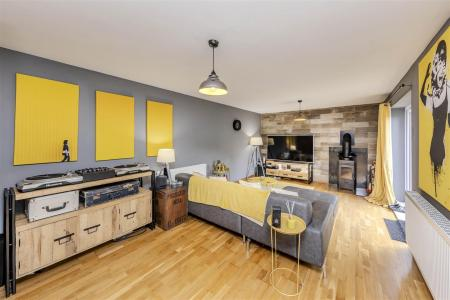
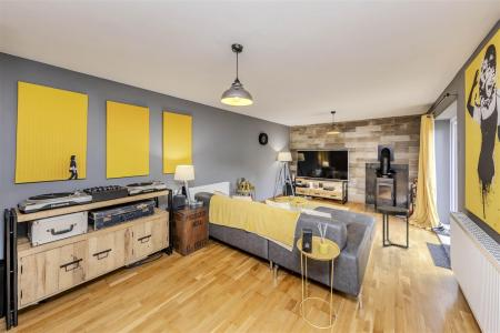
+ side table [377,205,410,249]
